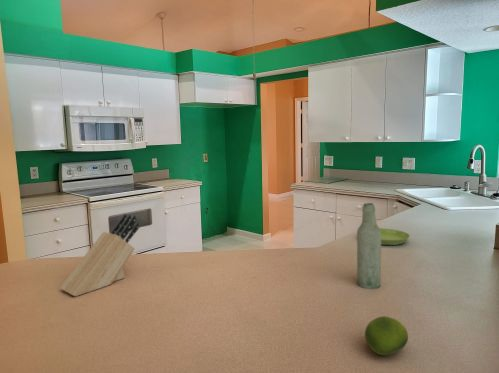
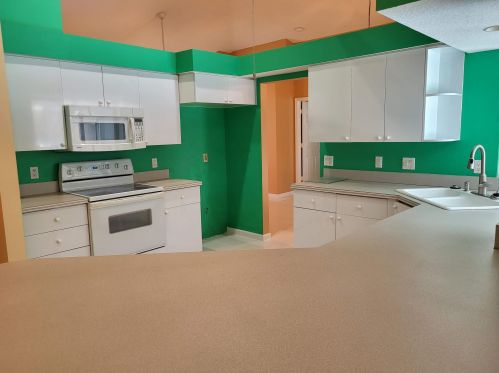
- saucer [379,227,411,246]
- bottle [356,202,382,290]
- fruit [364,315,409,356]
- knife block [59,213,140,297]
